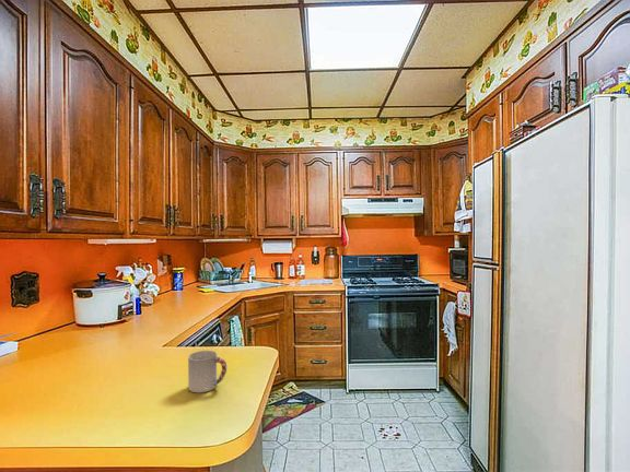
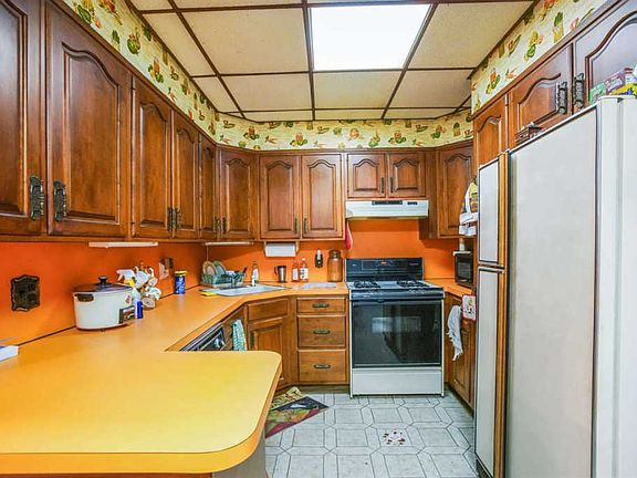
- cup [187,350,228,393]
